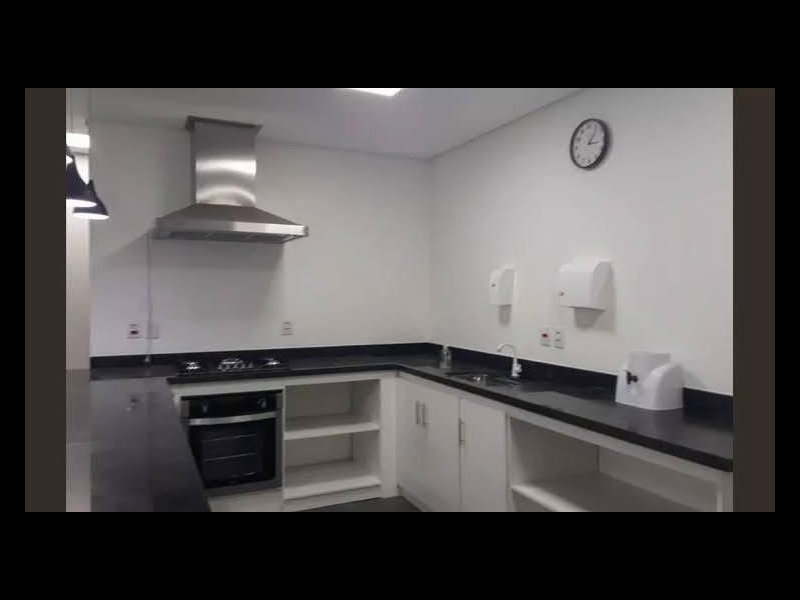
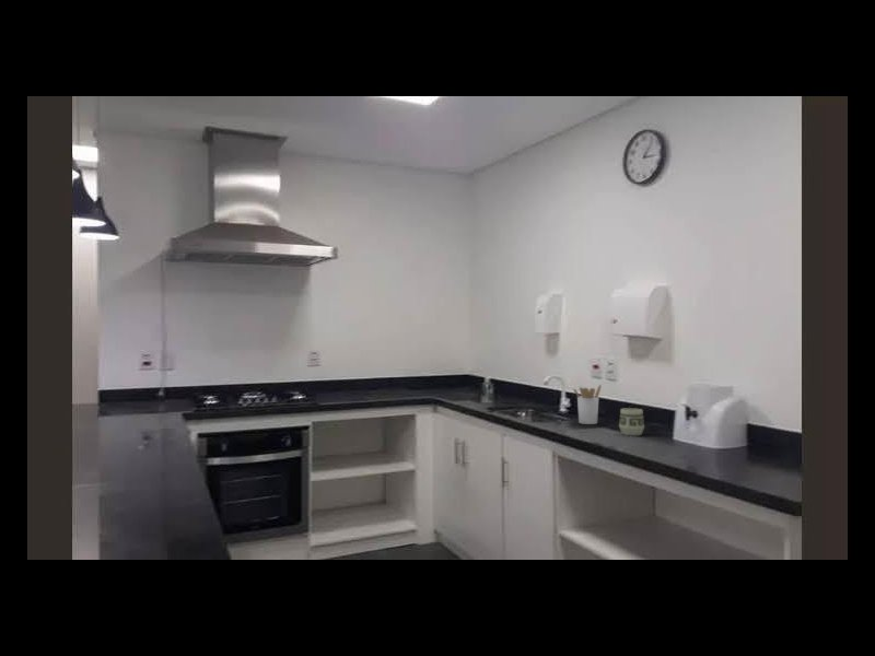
+ utensil holder [572,384,603,425]
+ cup [618,407,645,436]
